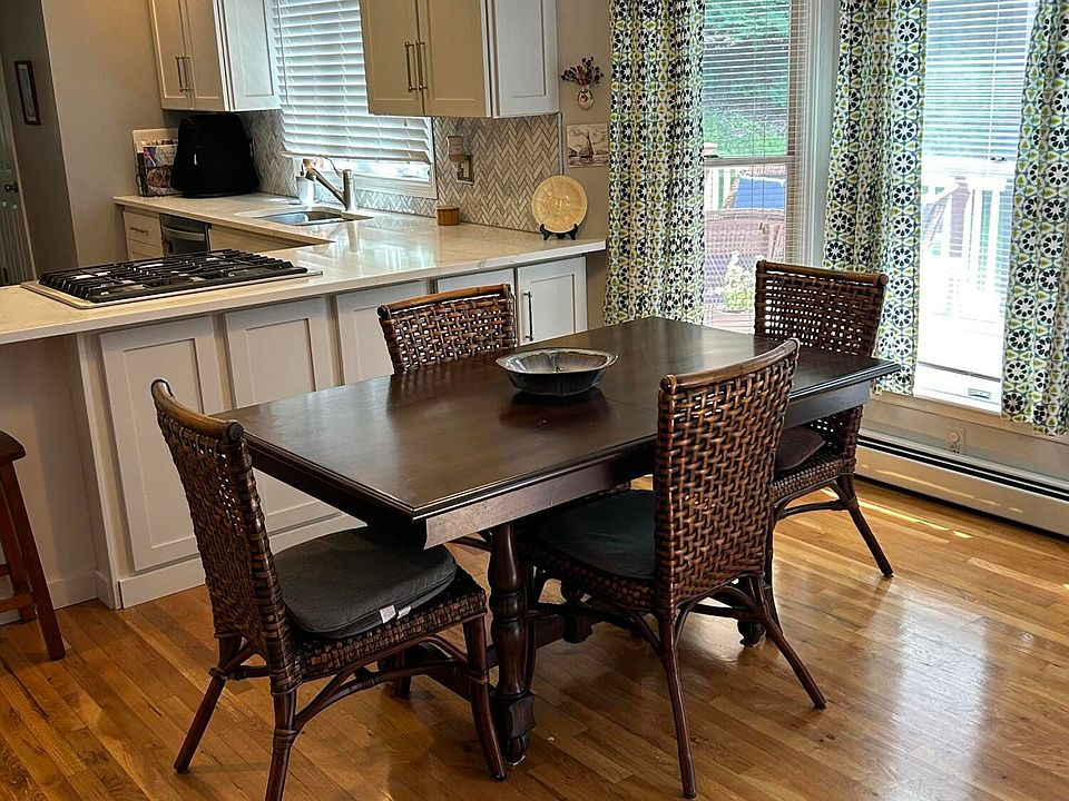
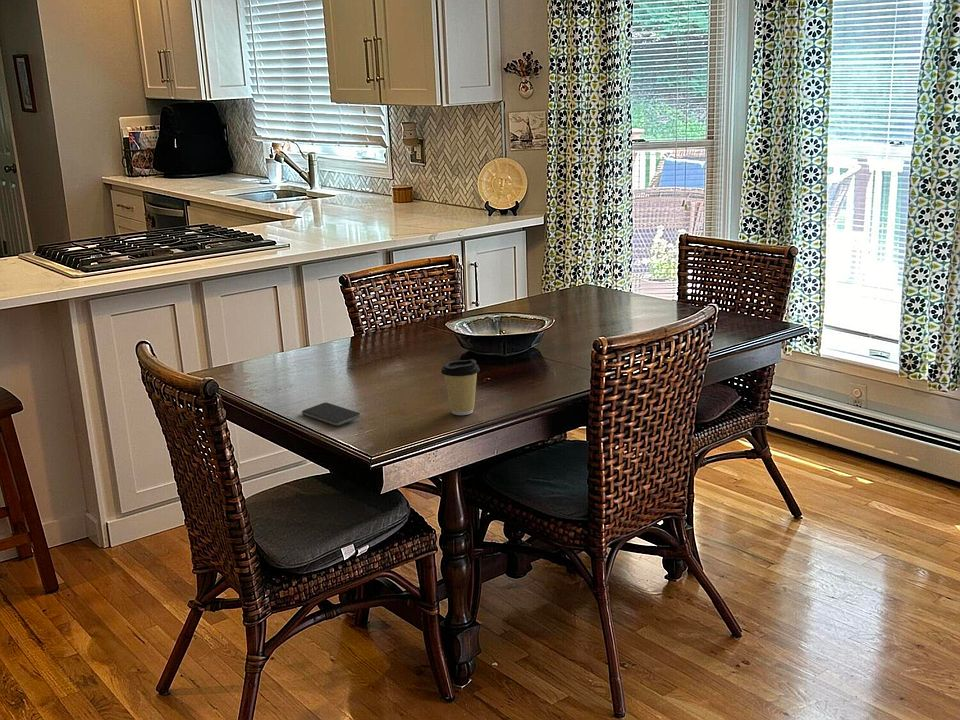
+ smartphone [301,402,362,427]
+ coffee cup [440,359,481,416]
